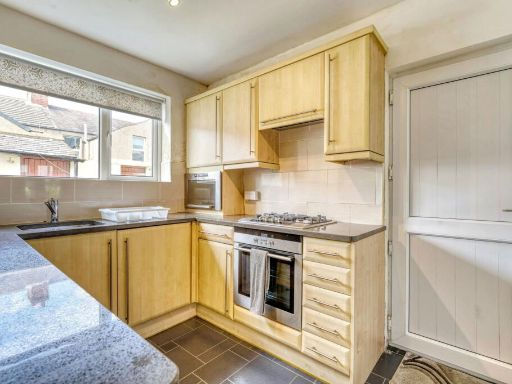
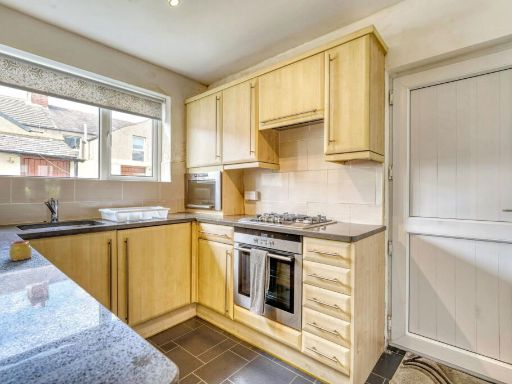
+ mug [8,240,33,262]
